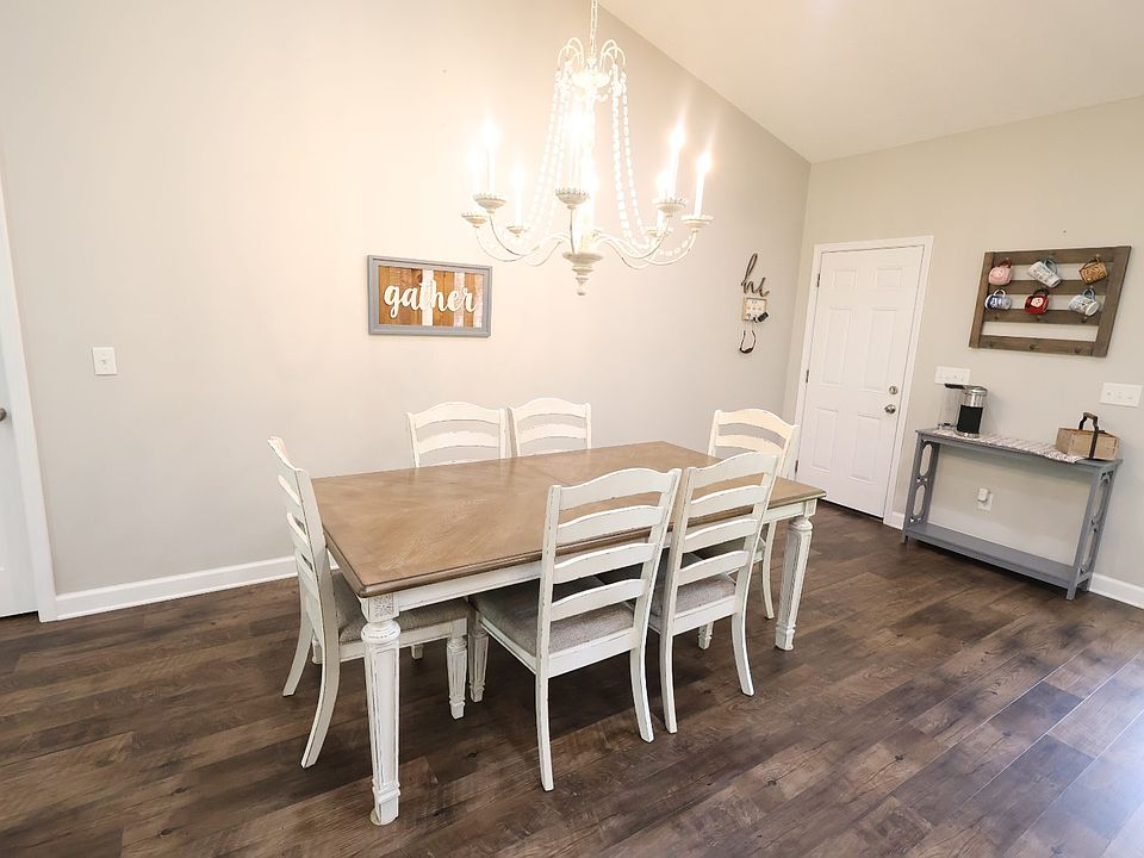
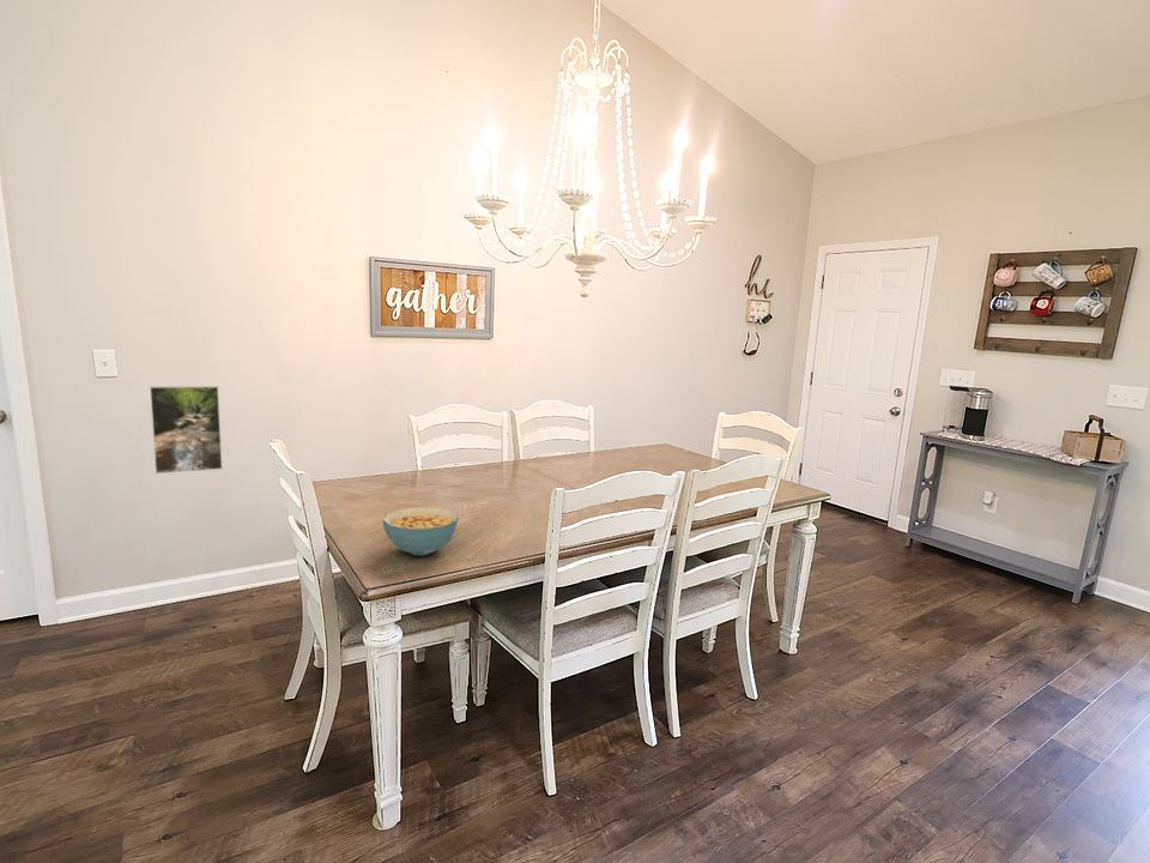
+ cereal bowl [382,506,459,556]
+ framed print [149,385,224,475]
